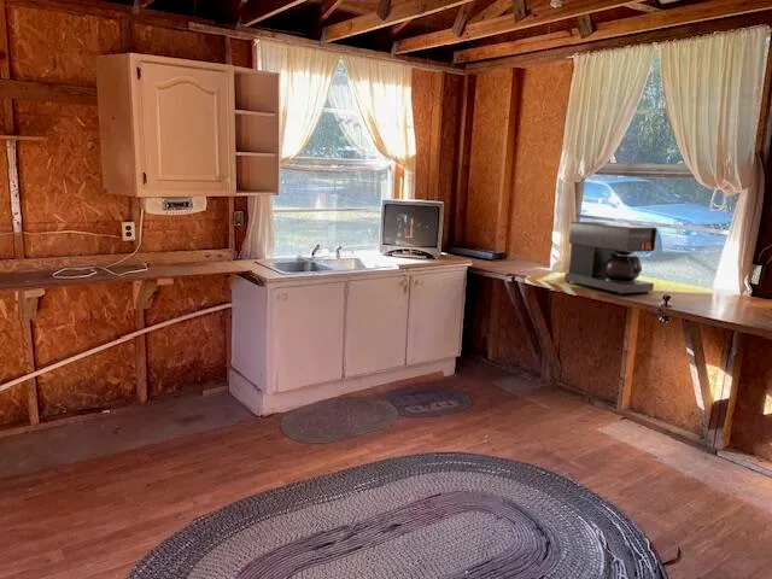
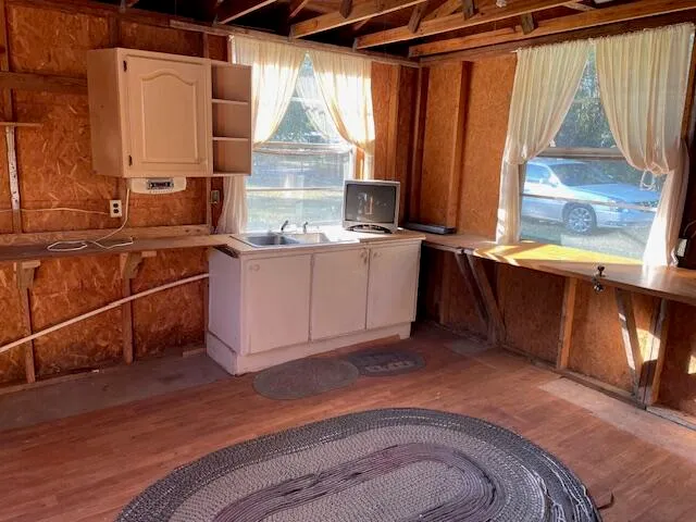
- coffee maker [563,221,659,296]
